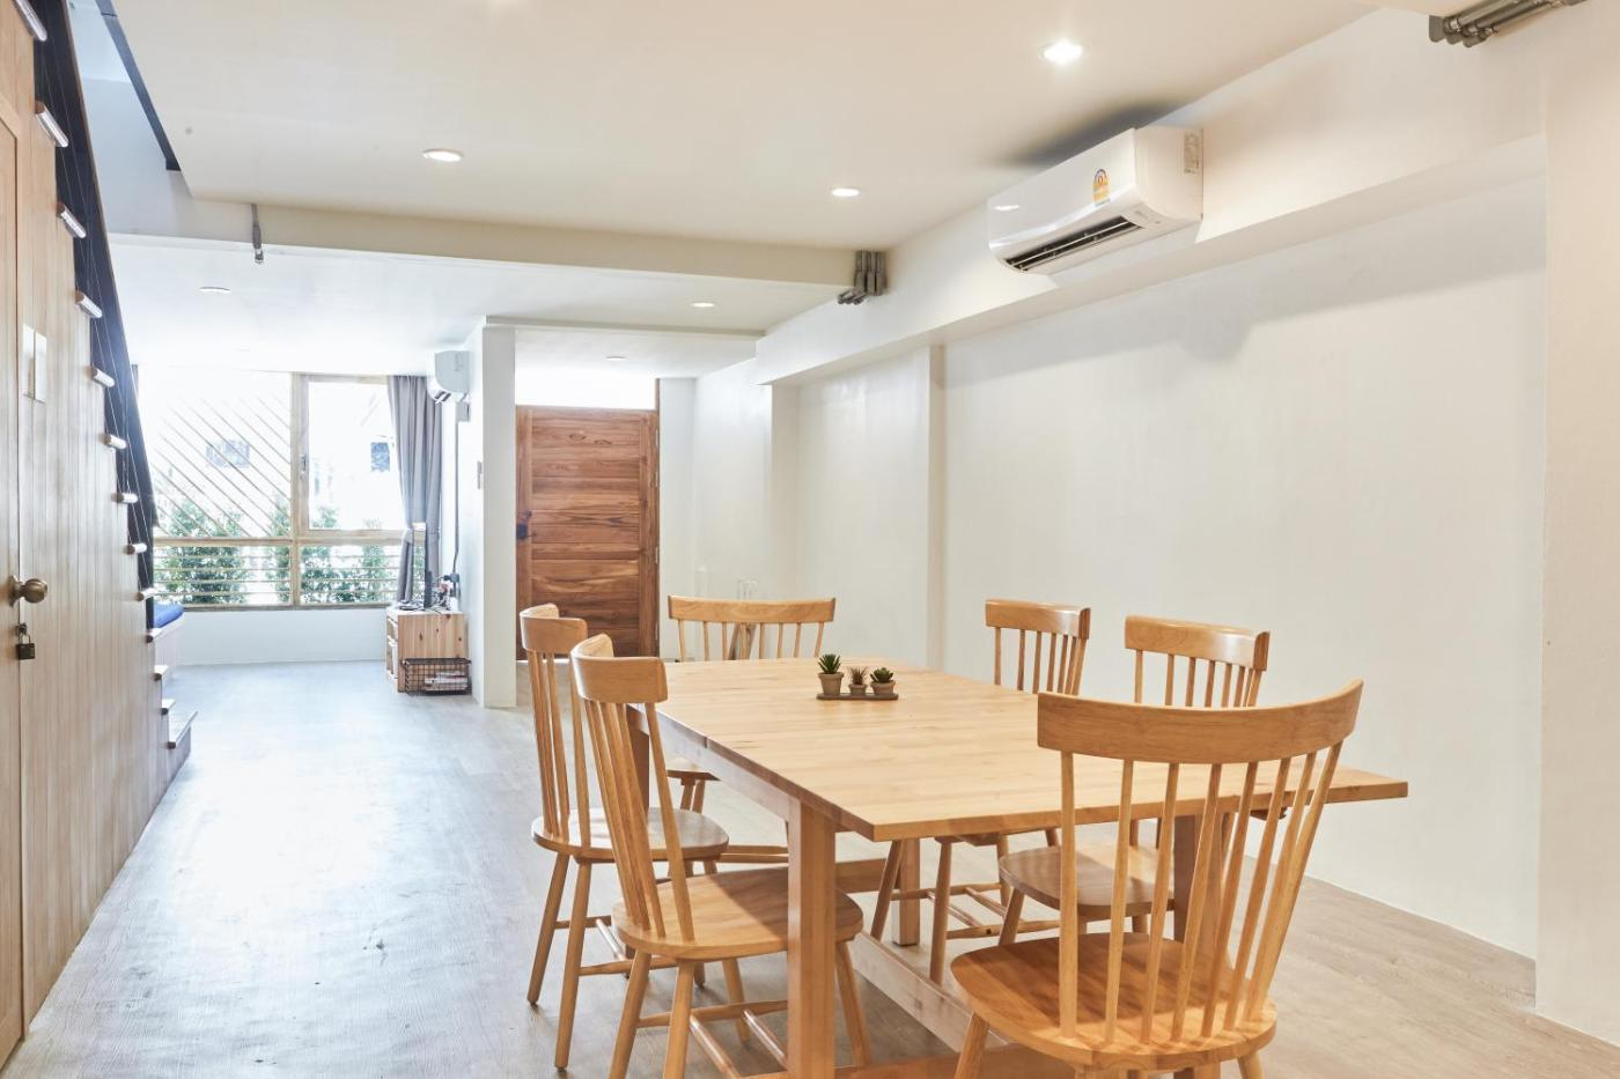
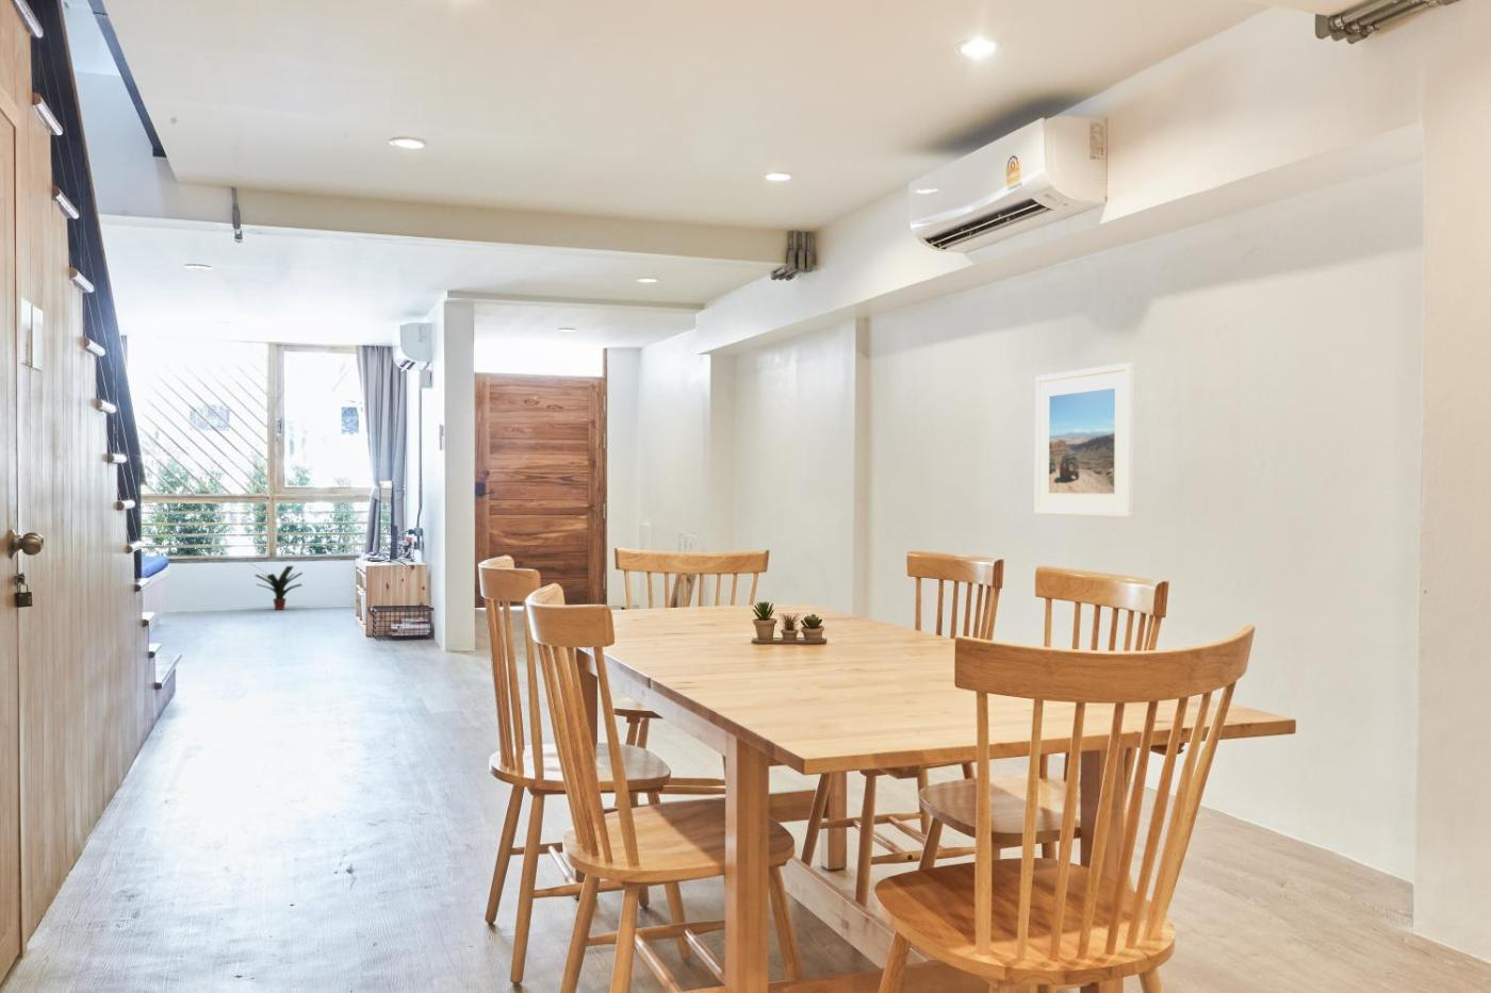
+ potted plant [249,562,304,611]
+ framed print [1034,362,1135,519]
